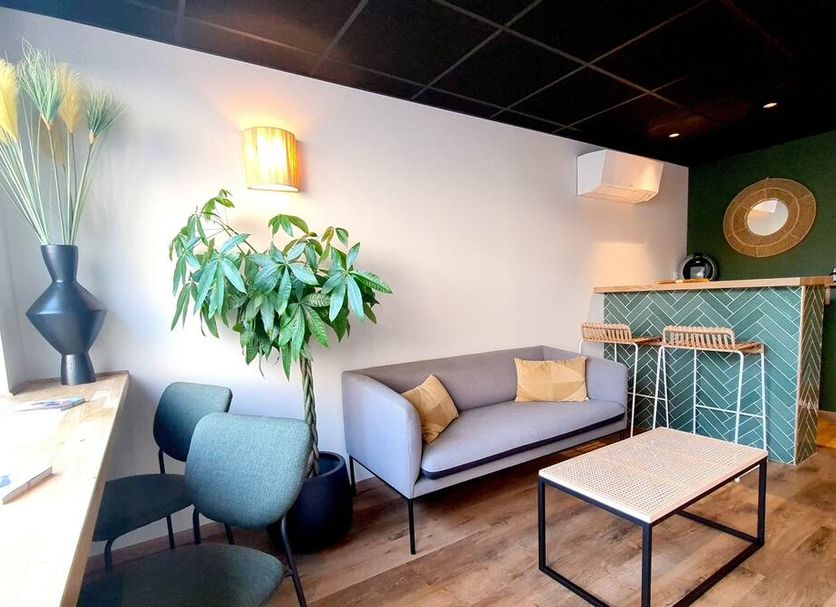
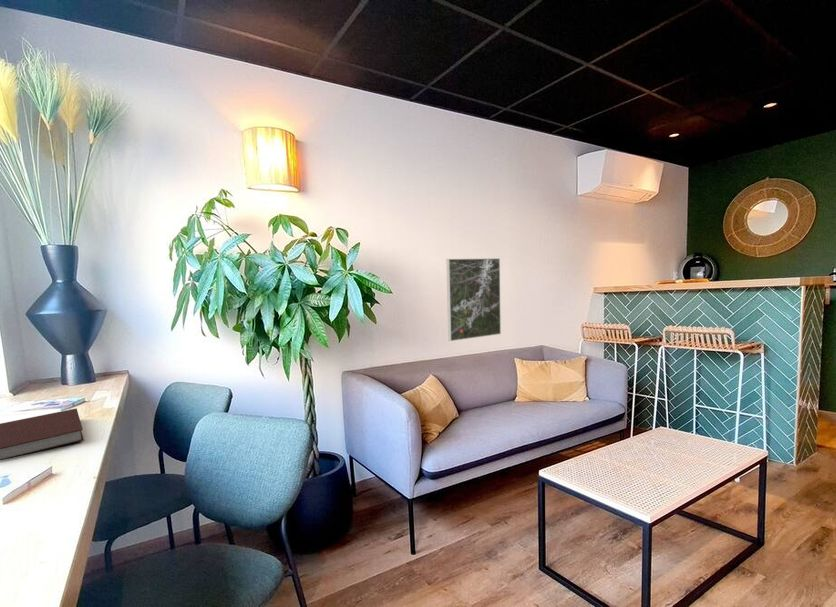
+ notebook [0,408,85,461]
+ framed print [446,257,502,342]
